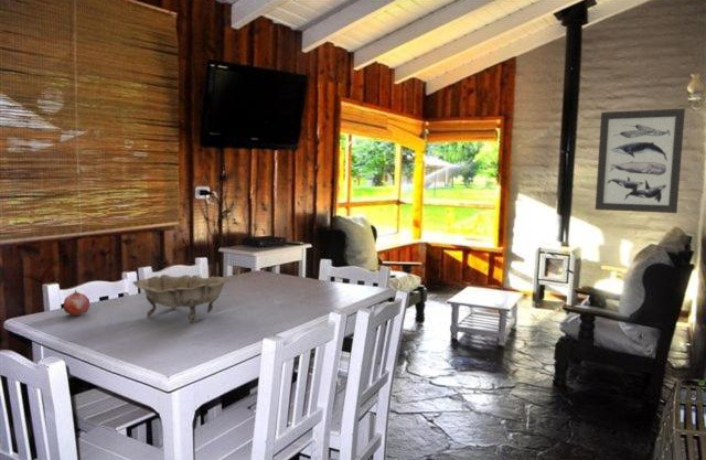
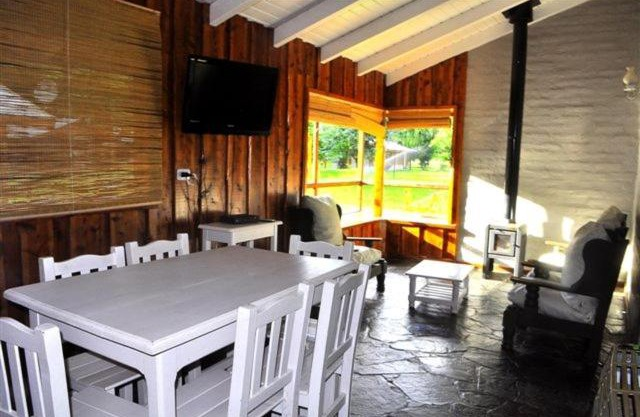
- decorative bowl [131,274,232,323]
- fruit [63,289,92,317]
- wall art [595,107,686,214]
